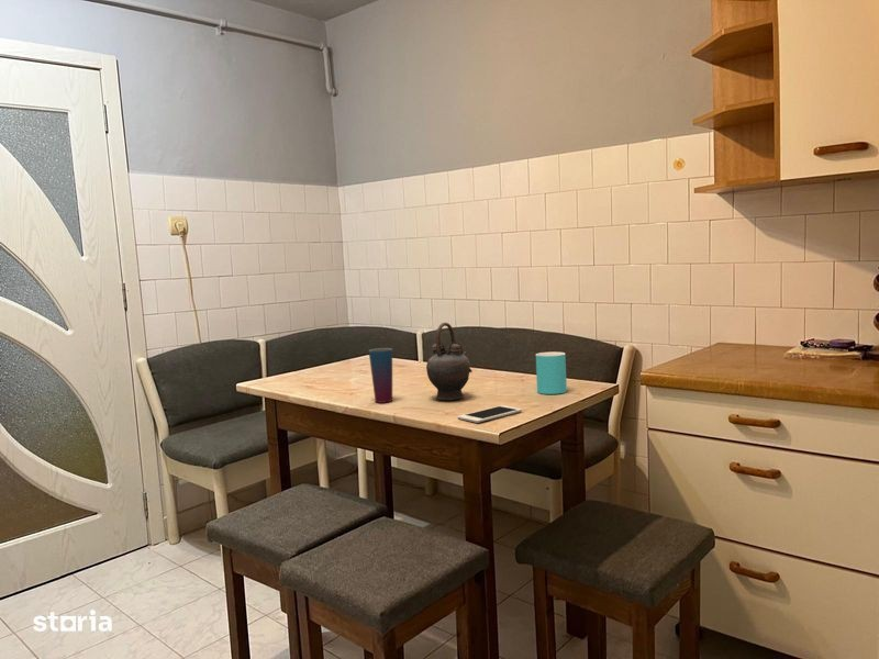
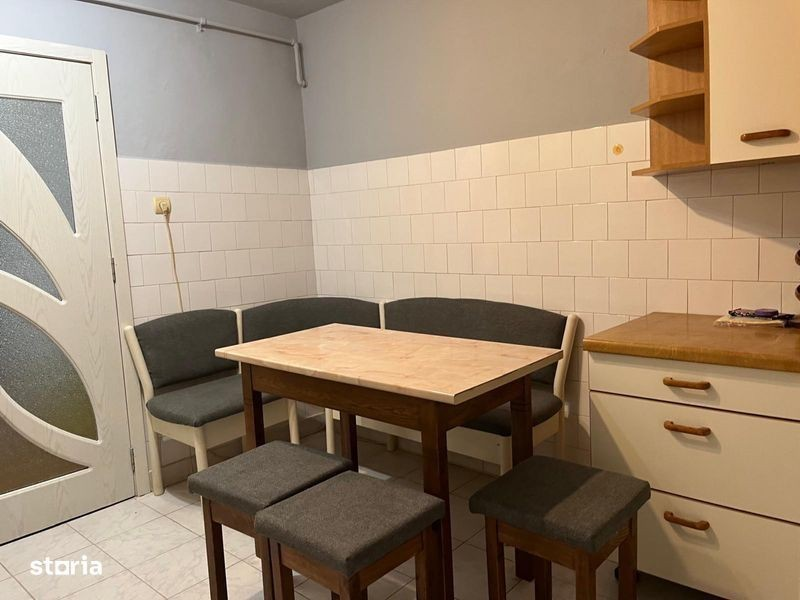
- cell phone [457,404,523,424]
- cup [368,347,393,404]
- teapot [425,322,474,401]
- cup [535,350,568,395]
